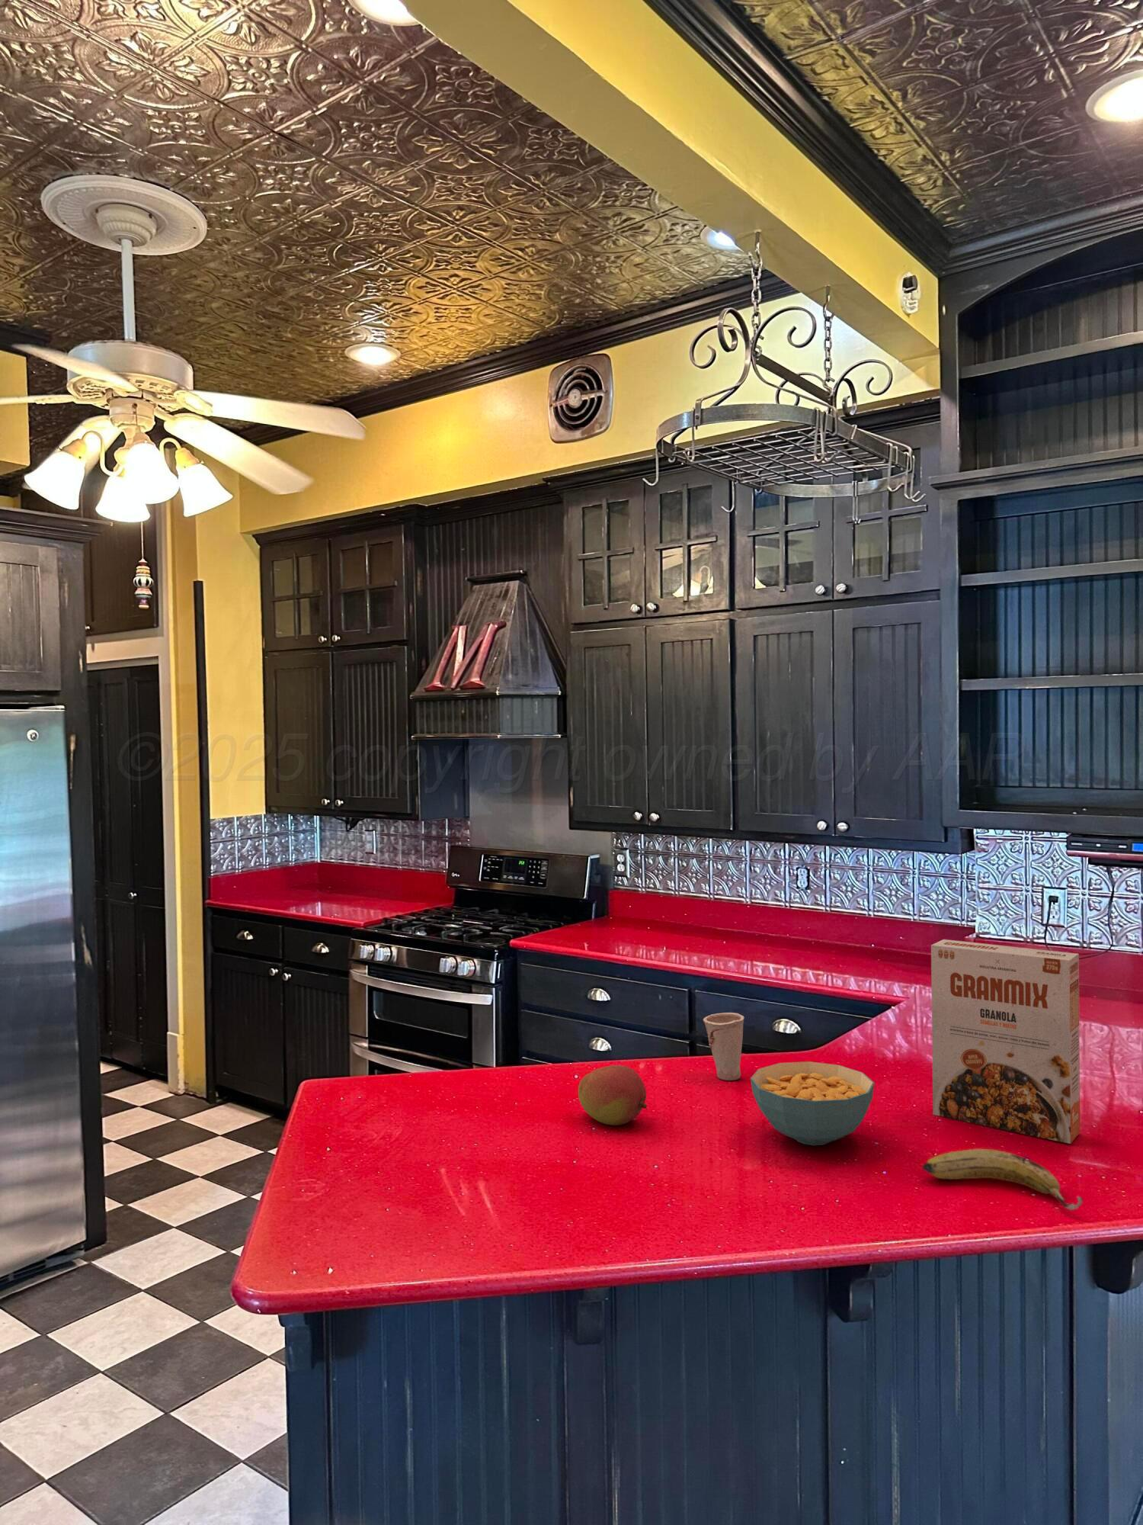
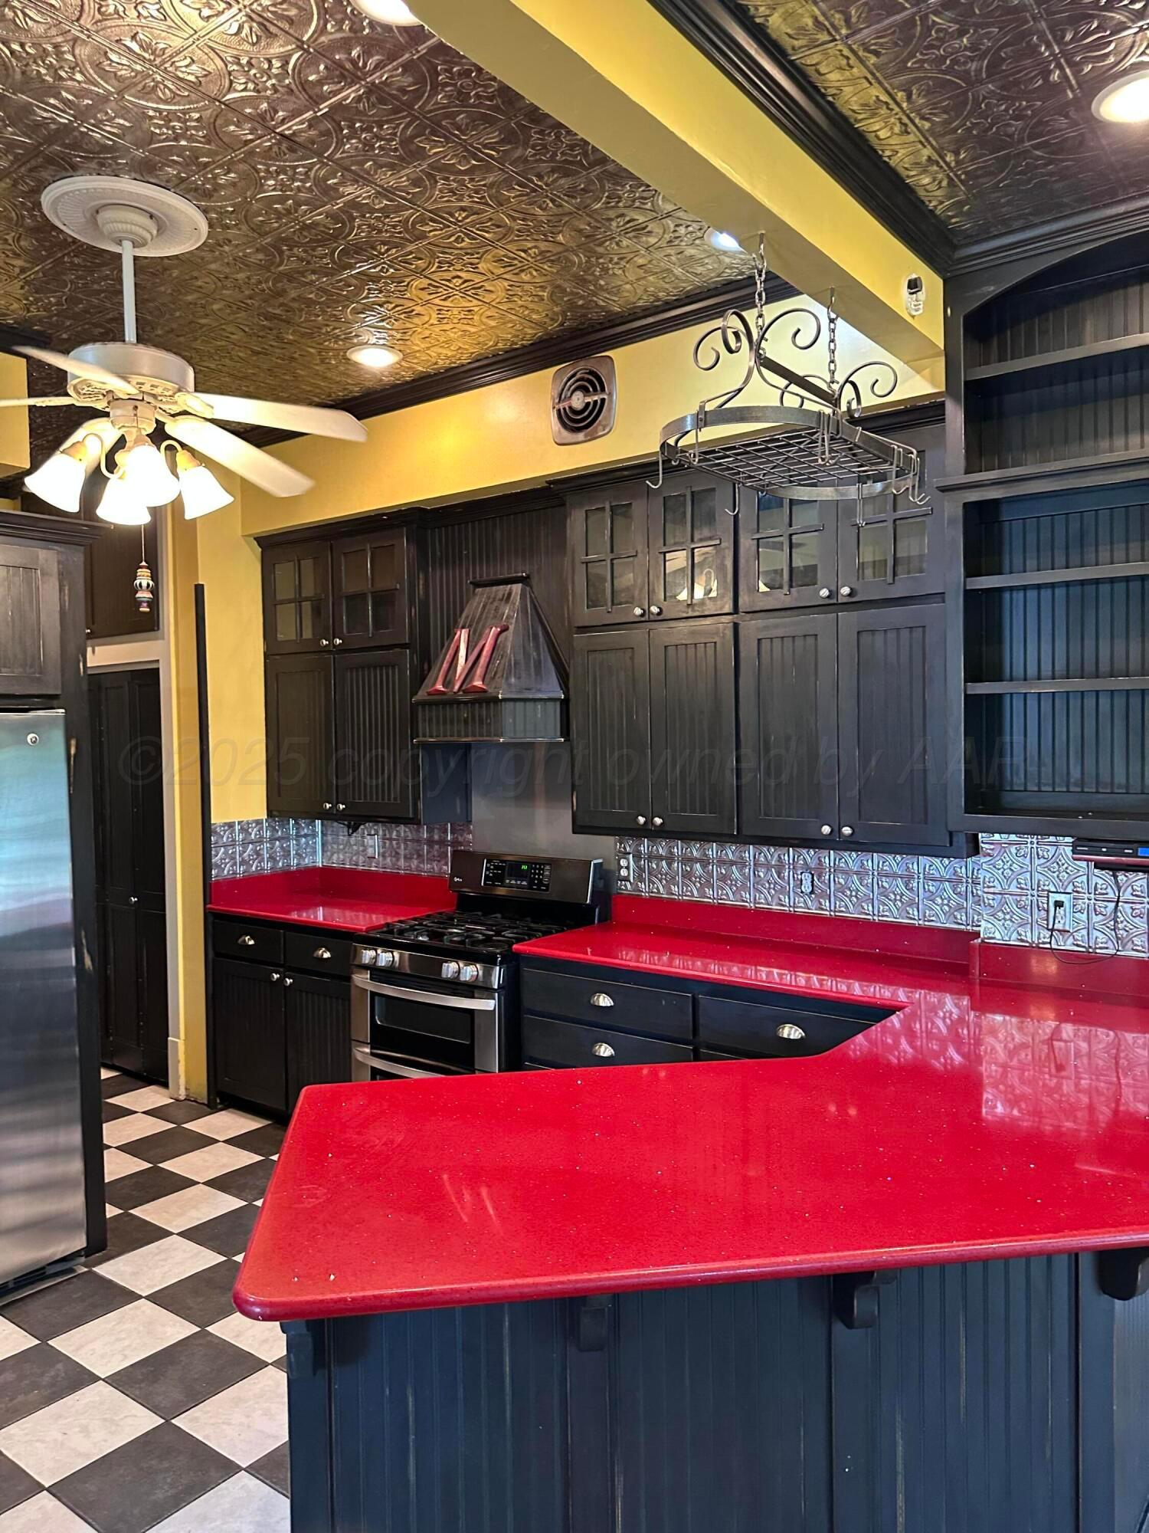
- cereal bowl [750,1060,875,1146]
- fruit [578,1064,647,1126]
- cereal box [930,939,1081,1144]
- fruit [922,1148,1083,1210]
- cup [702,1012,746,1081]
